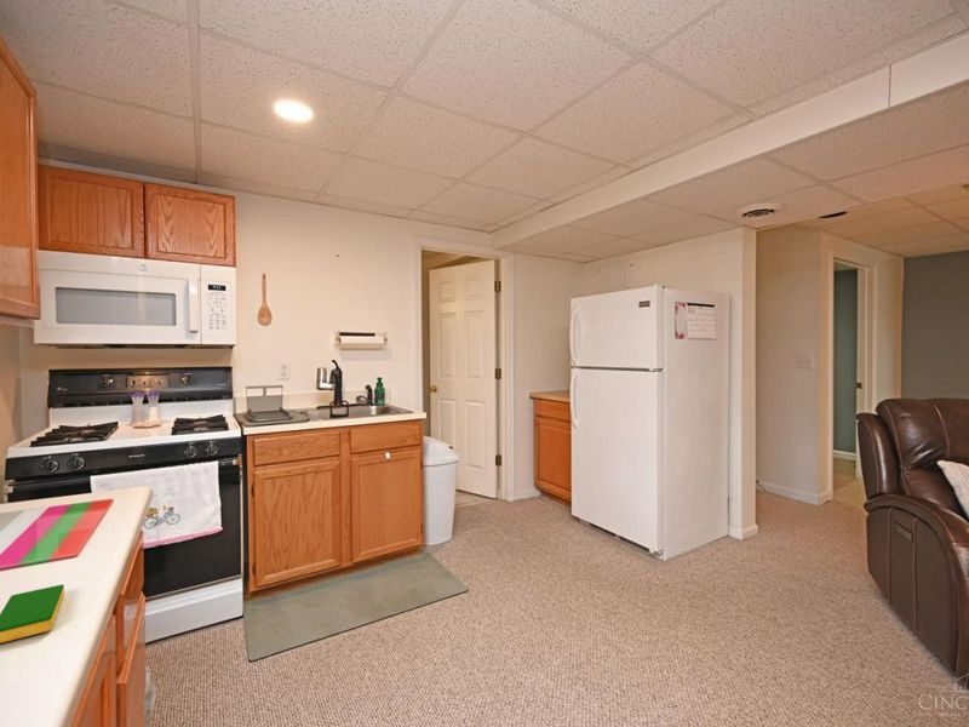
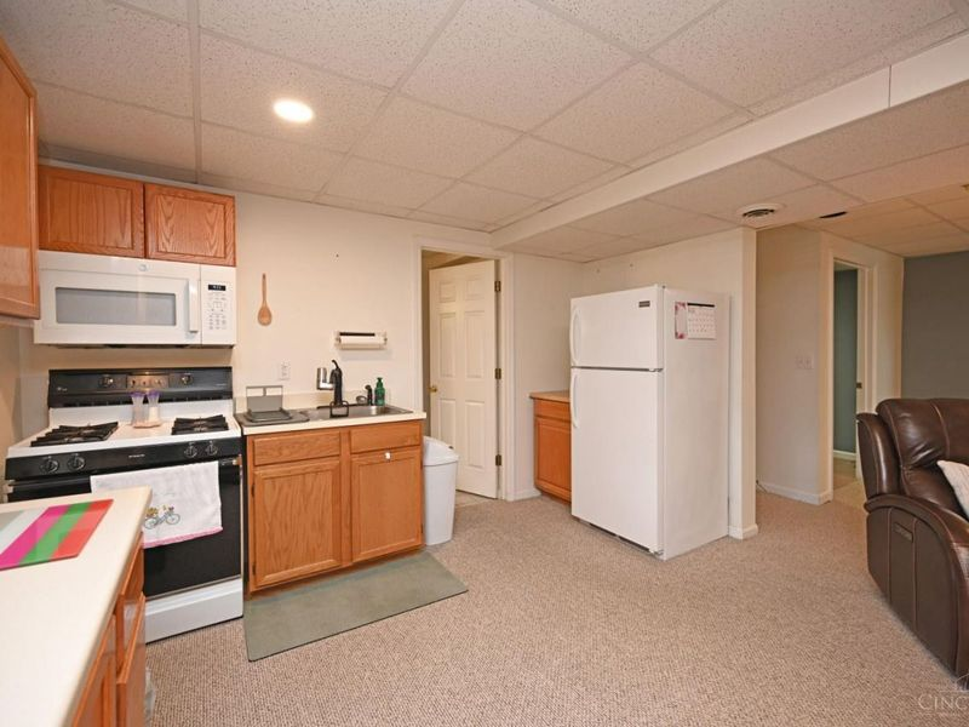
- dish sponge [0,584,65,645]
